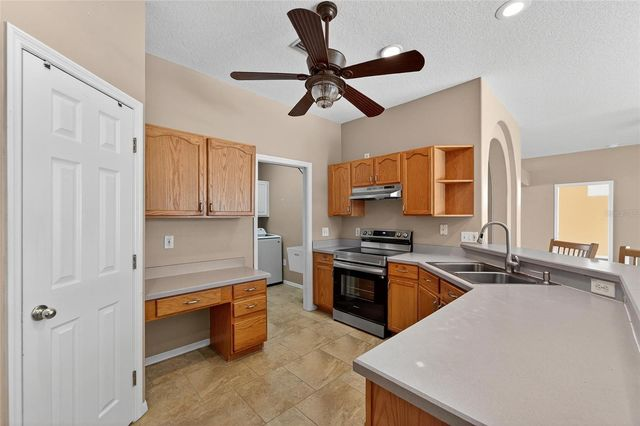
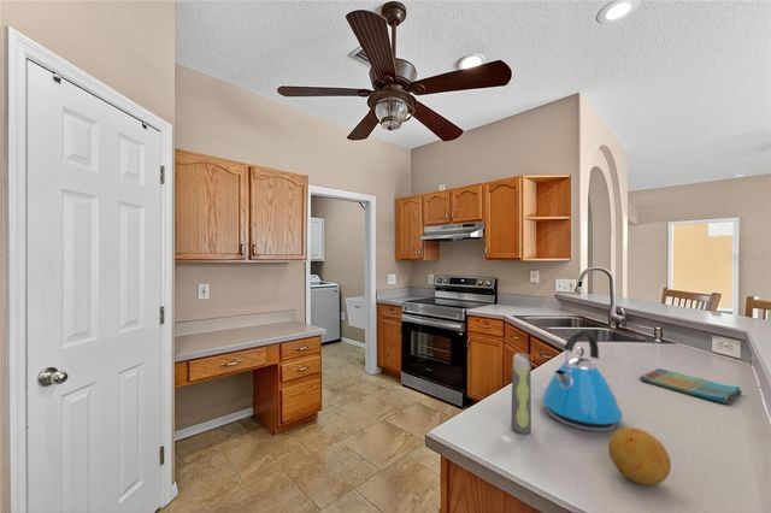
+ spray bottle [510,352,532,435]
+ fruit [607,426,672,487]
+ kettle [541,329,623,434]
+ dish towel [638,367,743,405]
